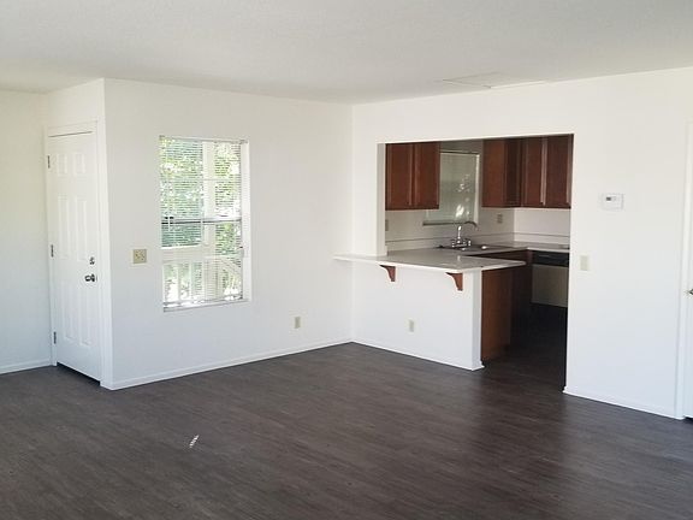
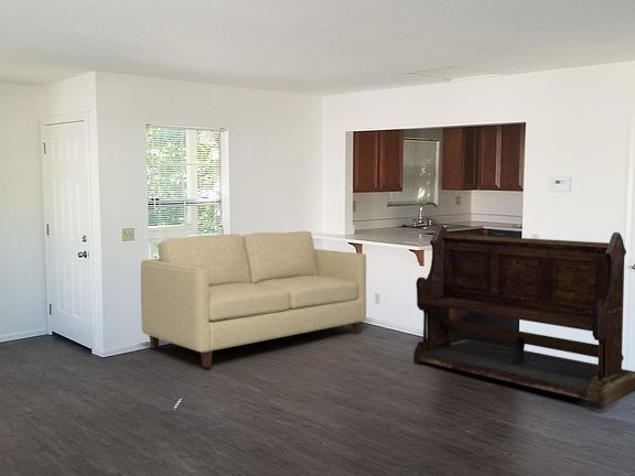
+ bench [412,224,635,410]
+ sofa [140,230,367,368]
